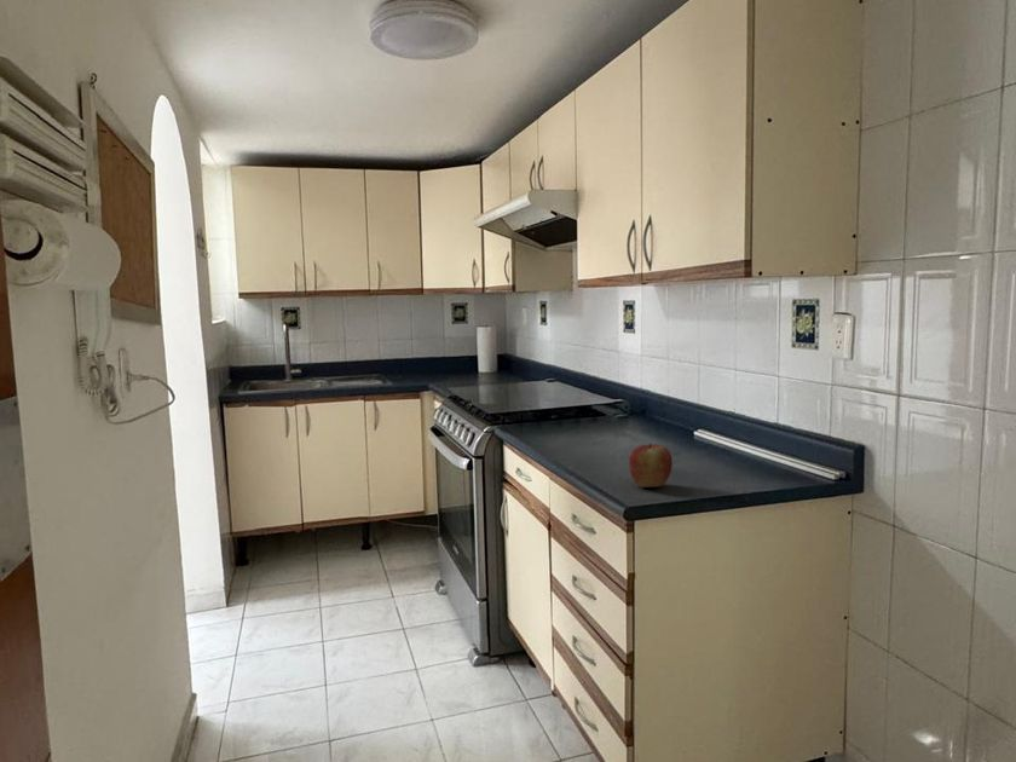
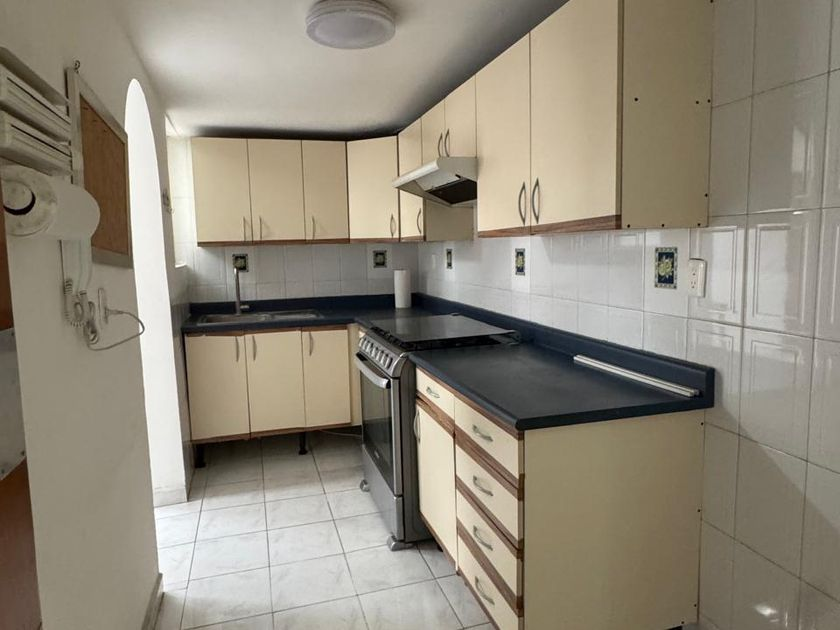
- apple [628,443,674,489]
